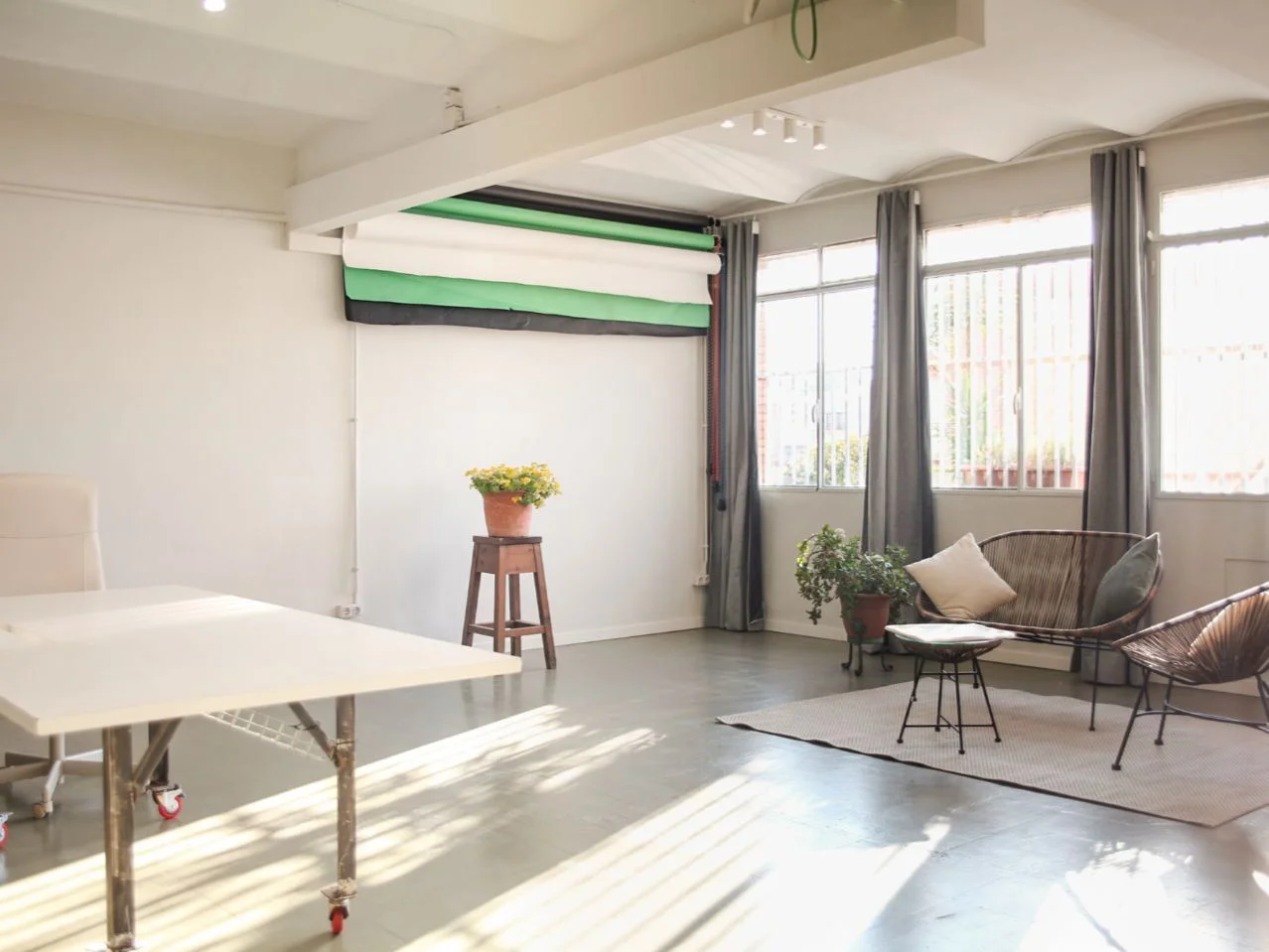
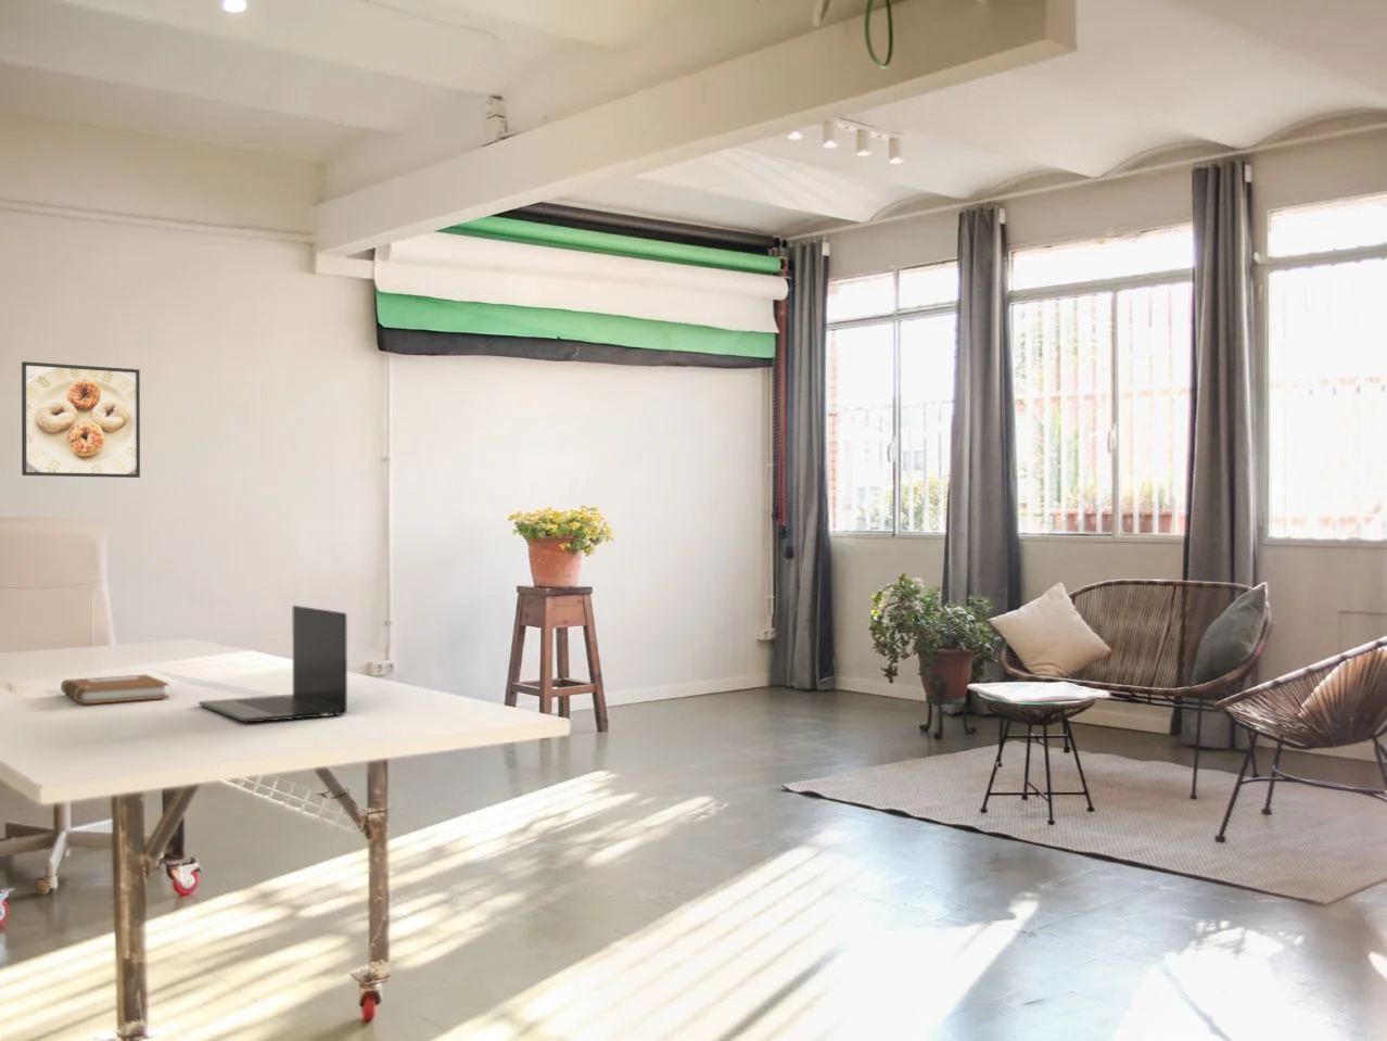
+ laptop [198,605,349,724]
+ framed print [21,361,141,479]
+ notebook [60,672,171,704]
